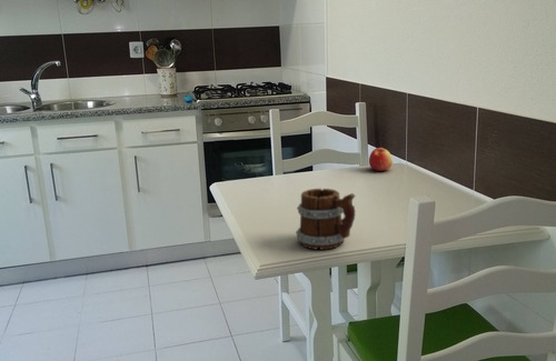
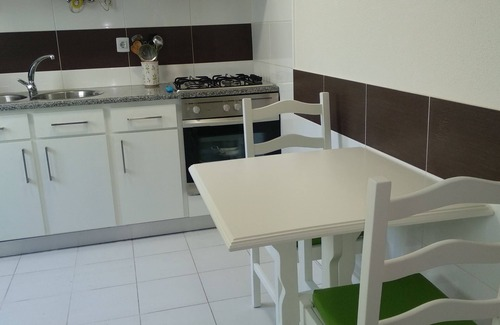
- apple [368,147,394,172]
- mug [295,188,356,251]
